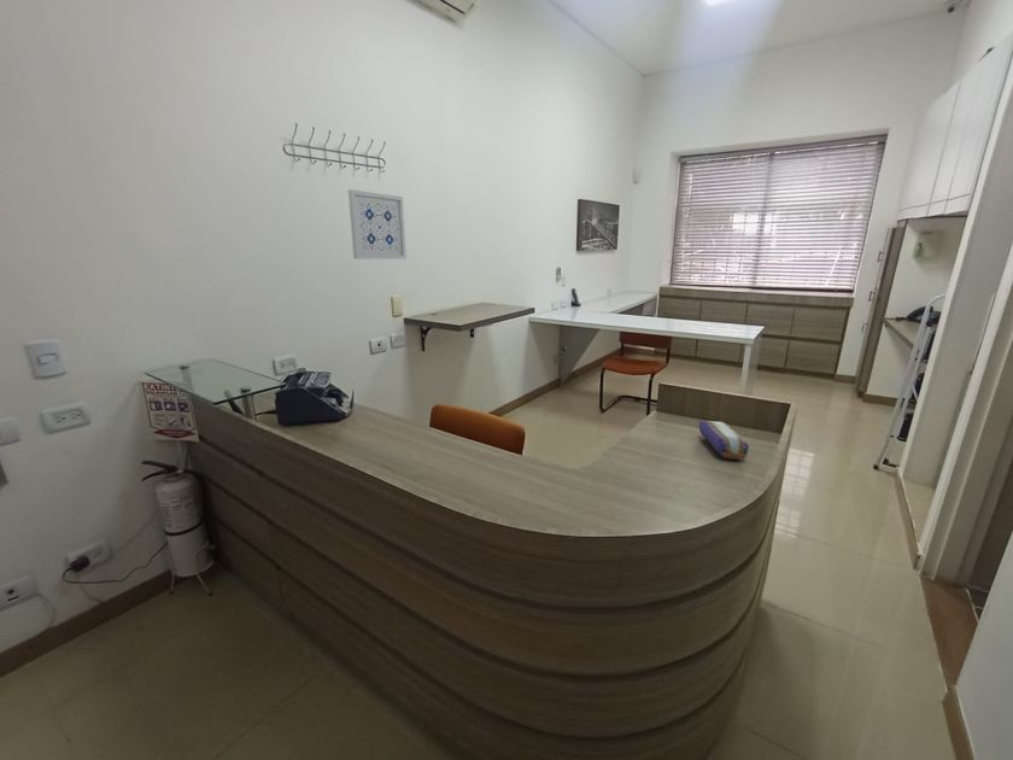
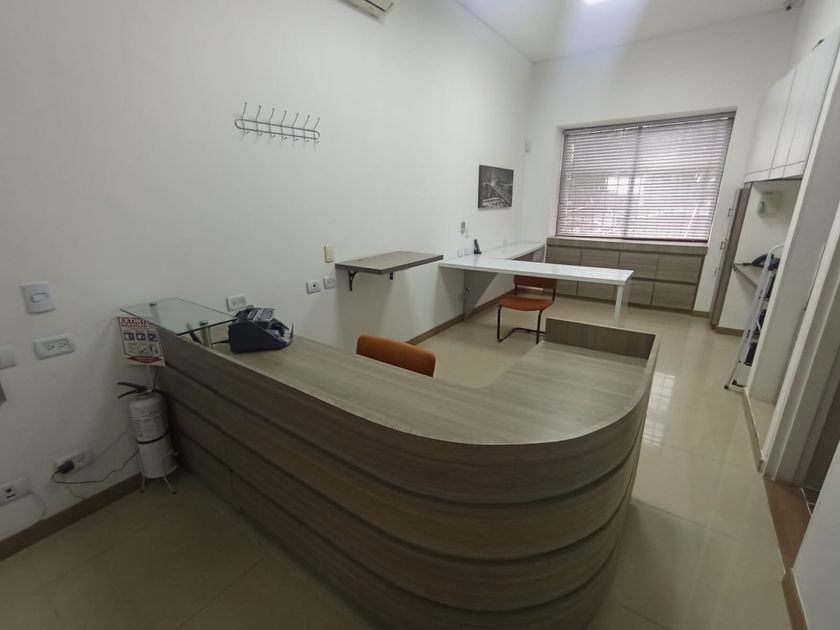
- wall art [347,188,408,261]
- pencil case [698,420,750,461]
